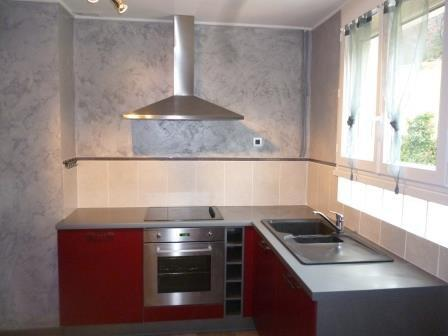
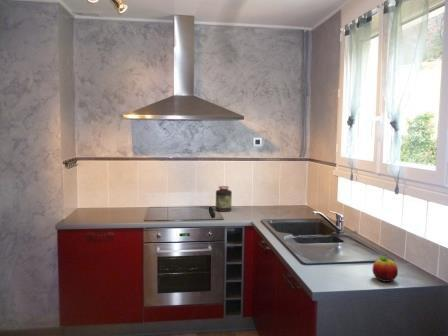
+ fruit [371,255,399,283]
+ jar [215,185,233,213]
